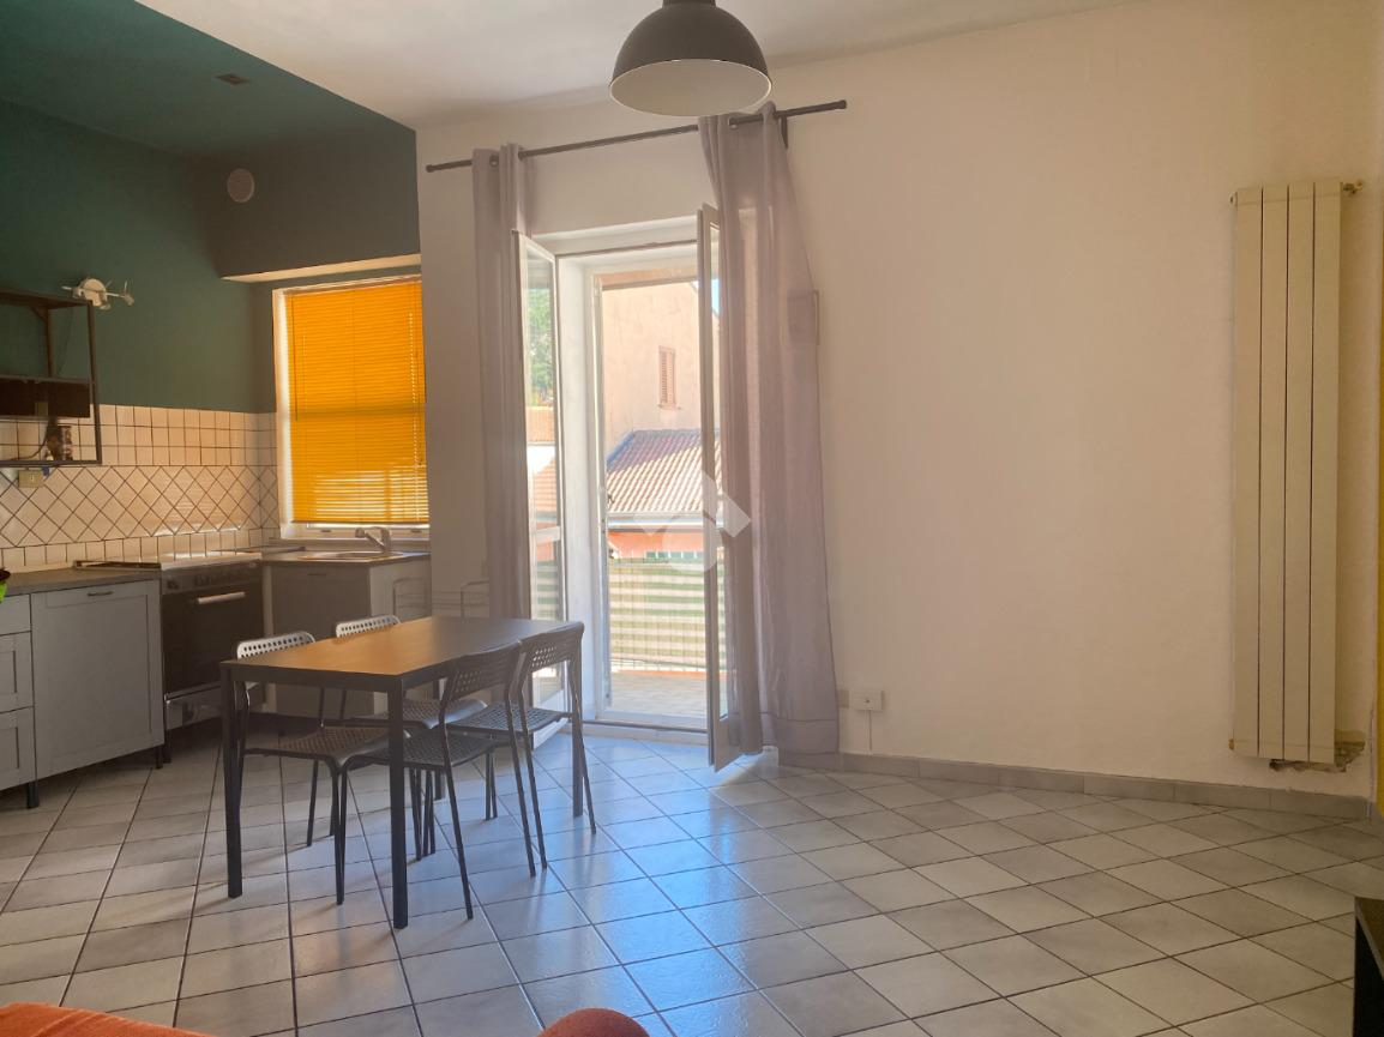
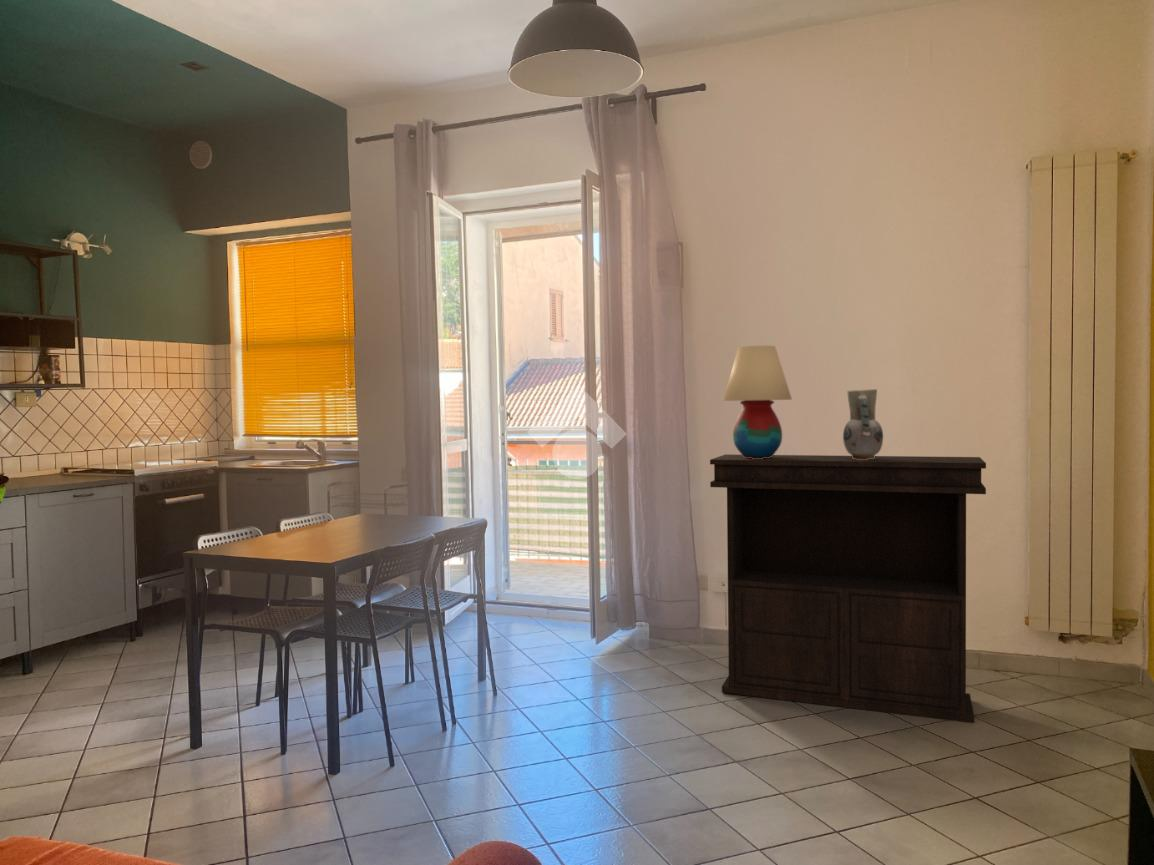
+ vase [842,388,884,460]
+ table lamp [722,345,793,459]
+ console table [709,453,987,724]
